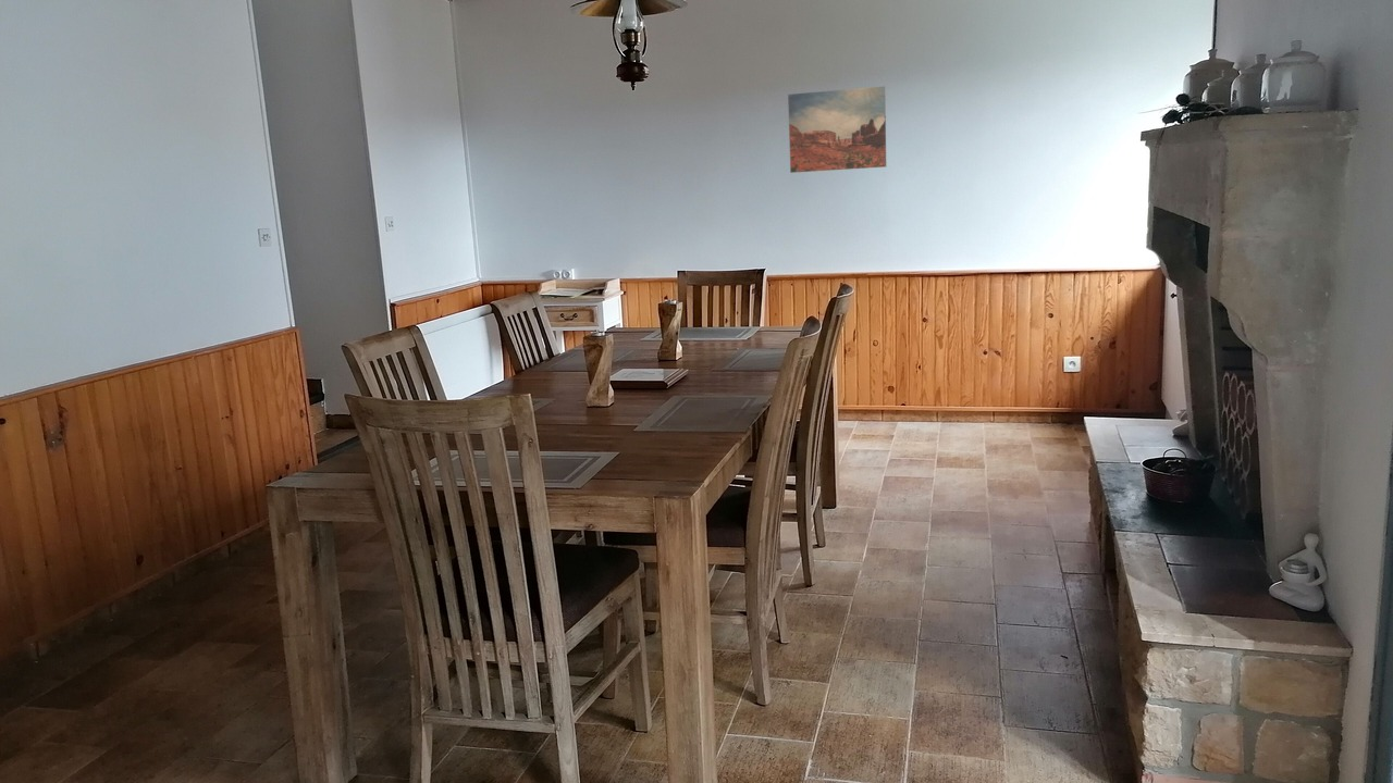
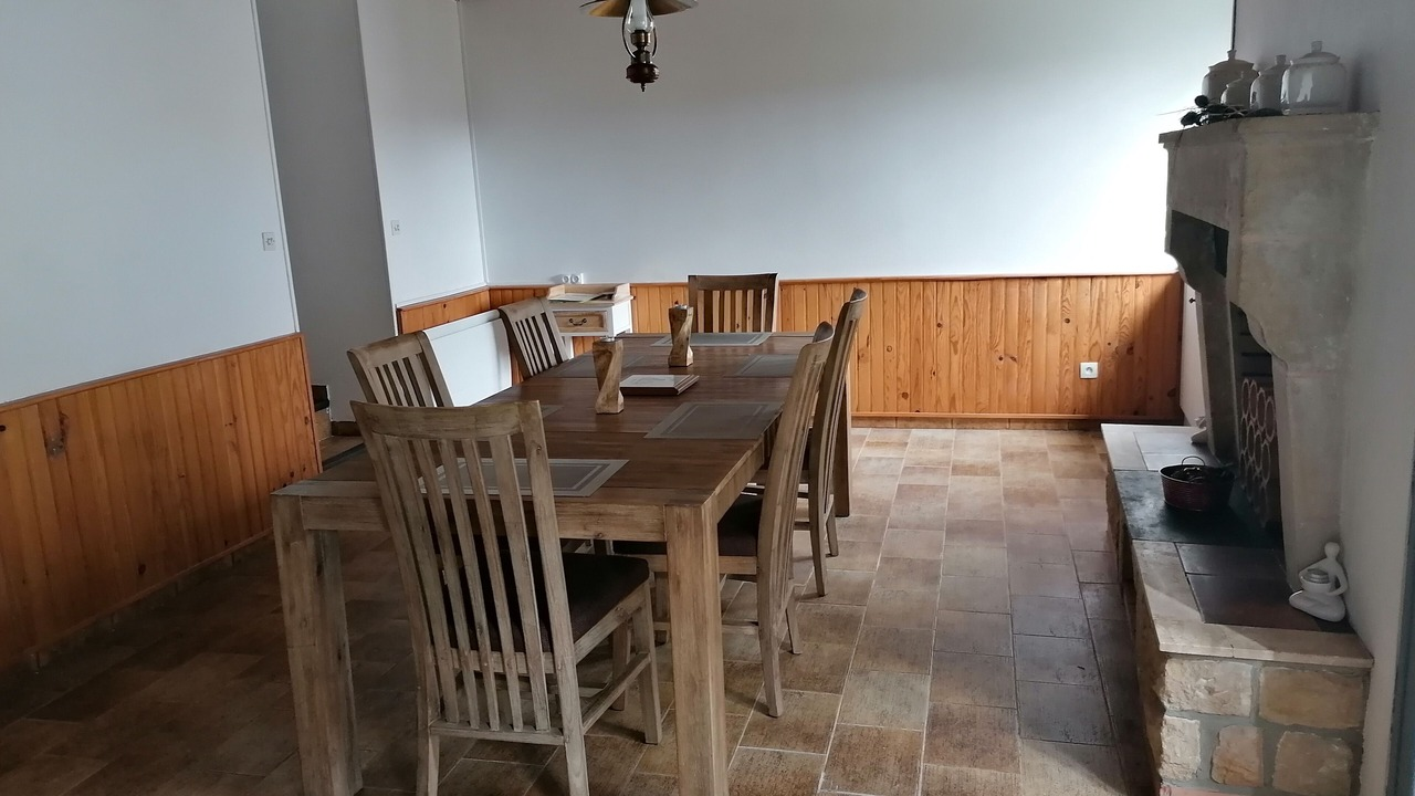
- wall art [787,86,887,174]
